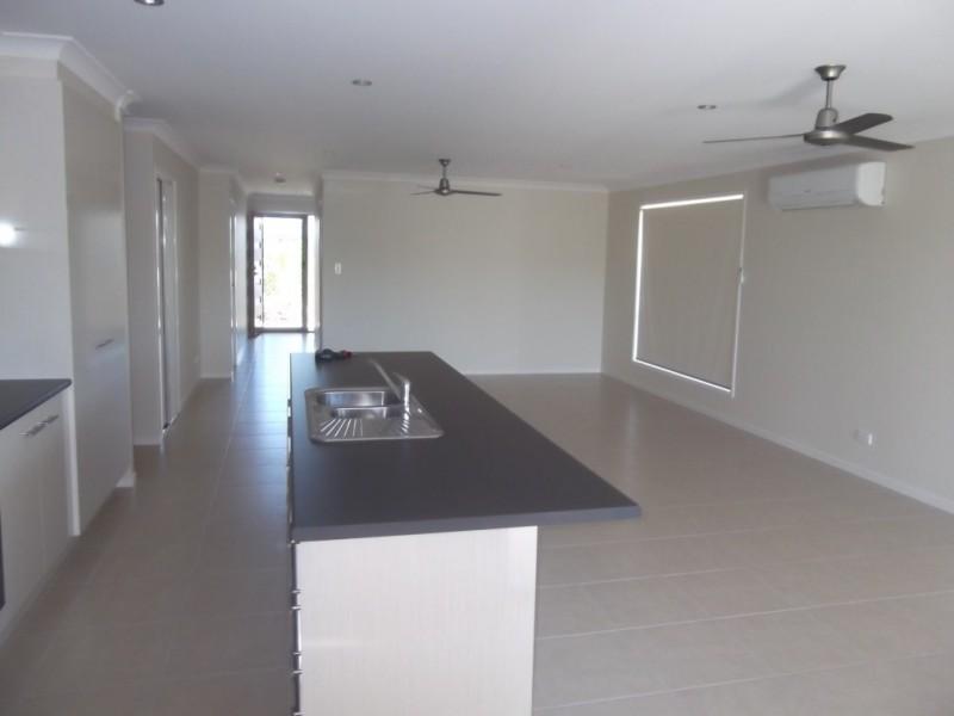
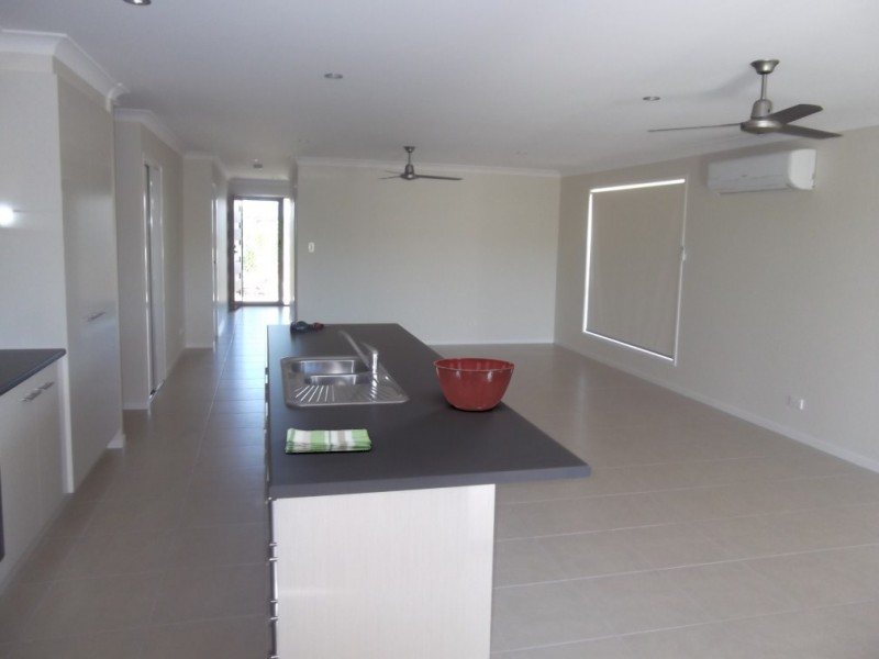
+ mixing bowl [433,357,516,412]
+ dish towel [285,427,372,454]
